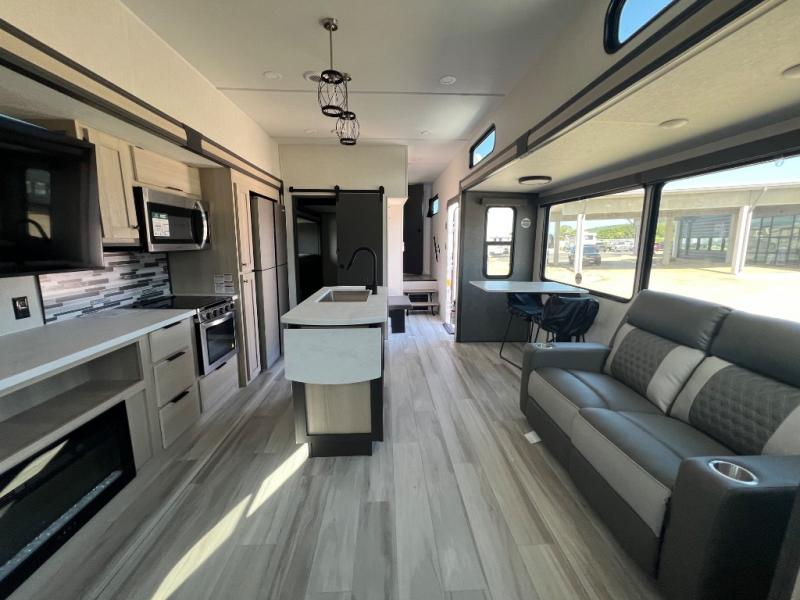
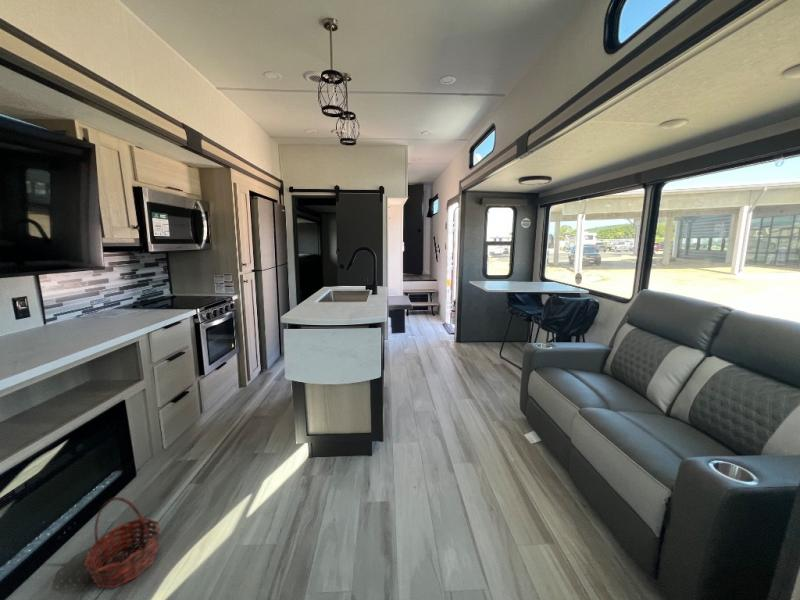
+ basket [83,496,161,589]
